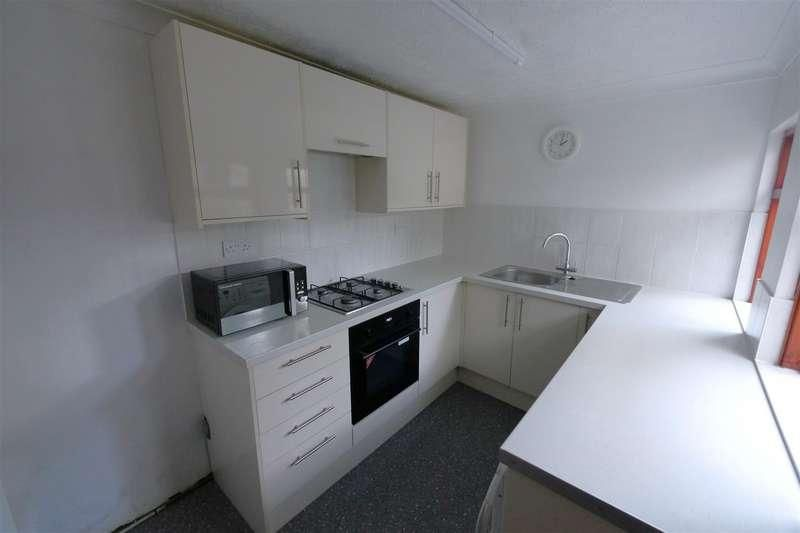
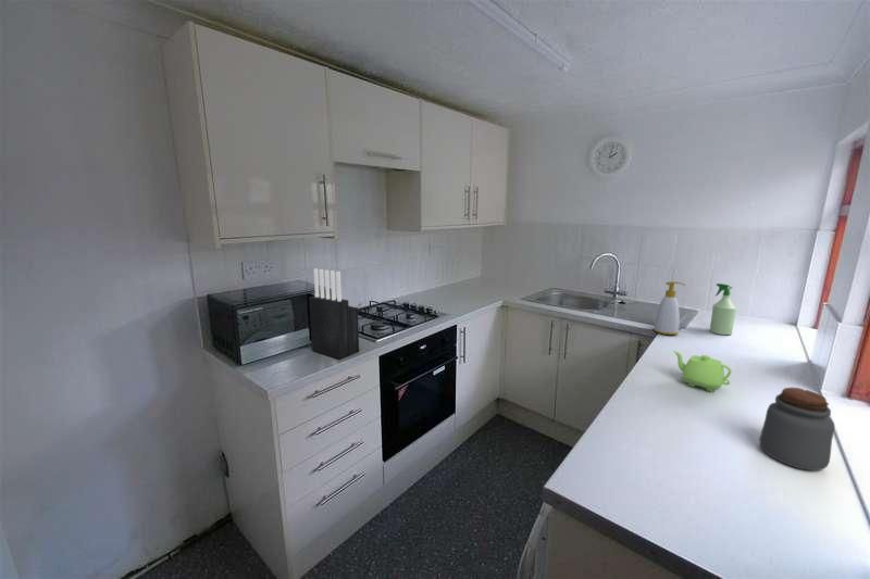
+ jar [758,387,835,471]
+ soap bottle [652,280,686,336]
+ spray bottle [709,282,737,336]
+ teapot [672,350,733,393]
+ knife block [308,267,360,361]
